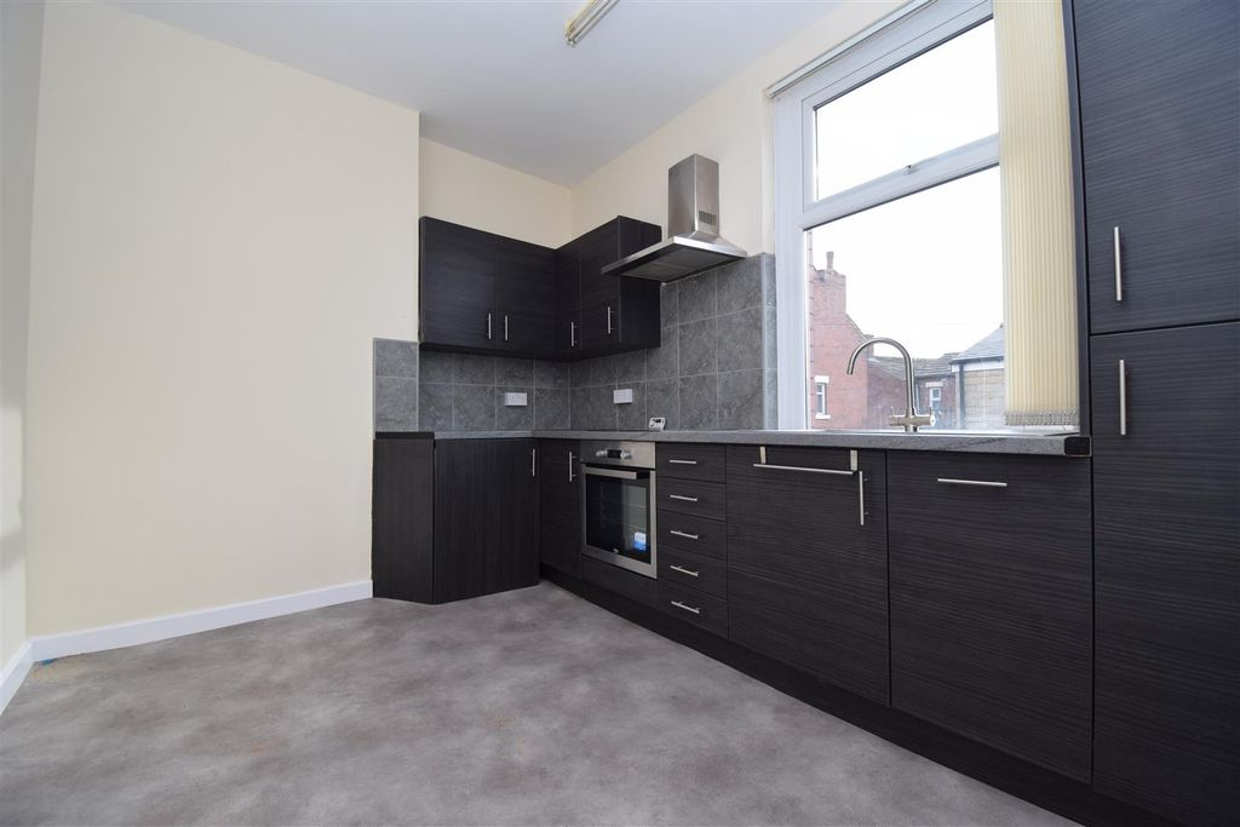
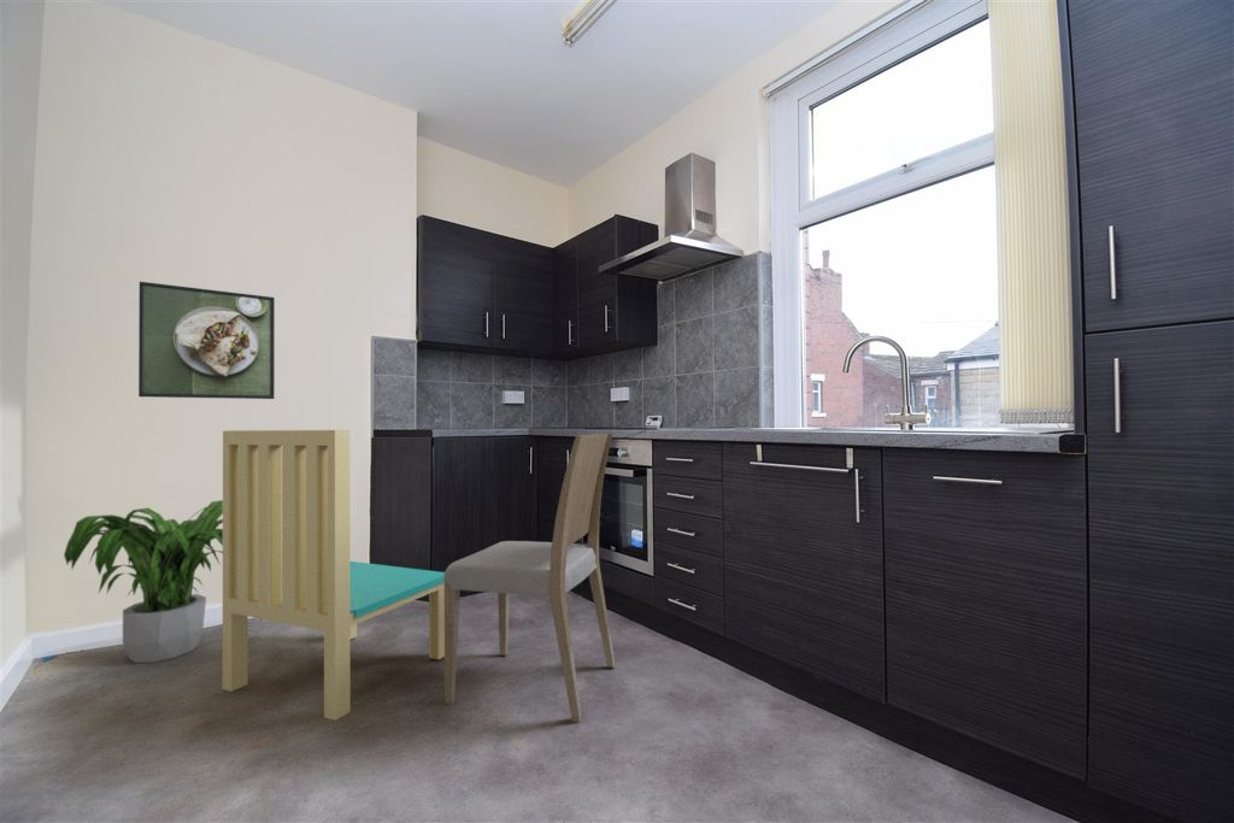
+ potted plant [63,499,223,664]
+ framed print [137,281,276,400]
+ dining chair [443,431,616,724]
+ dining chair [222,429,446,722]
